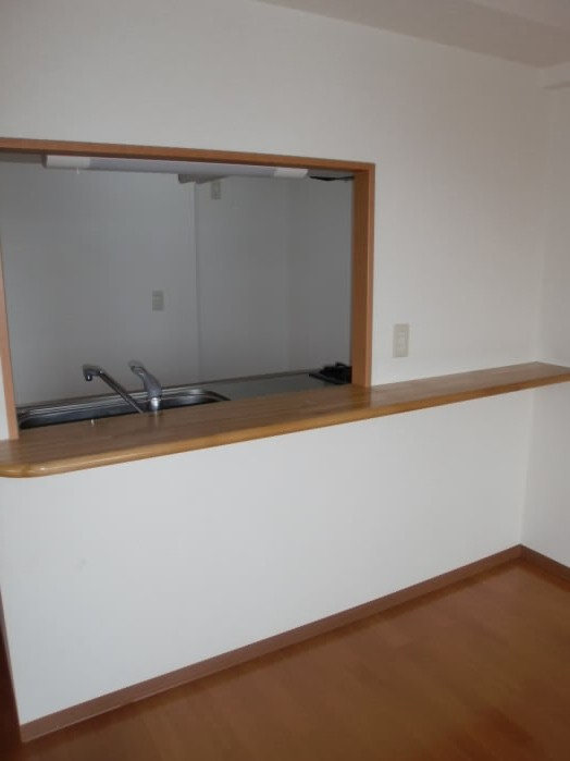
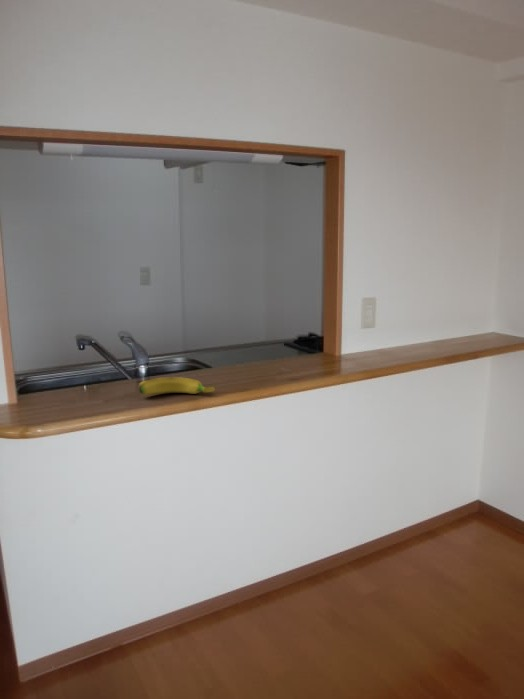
+ banana [137,376,216,396]
